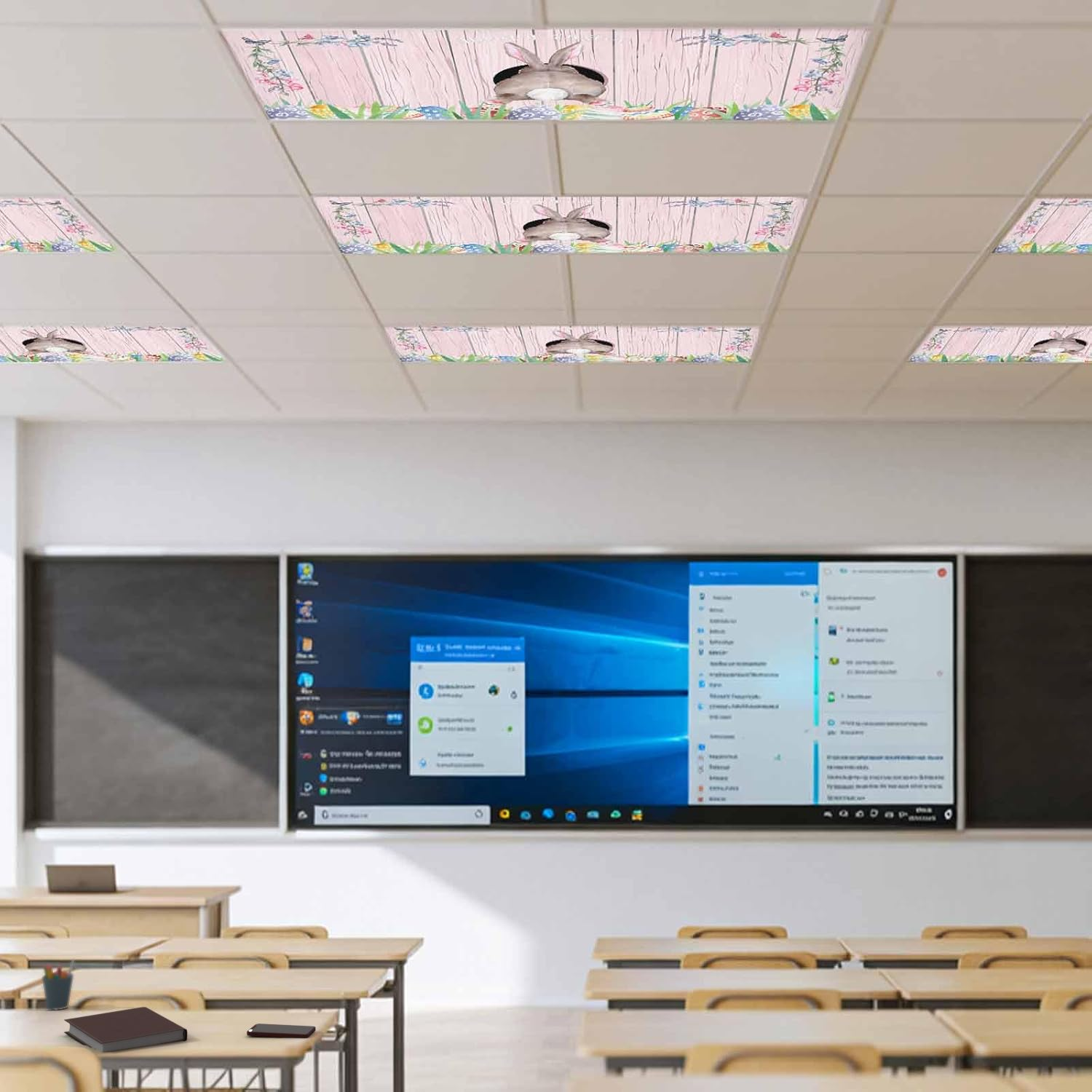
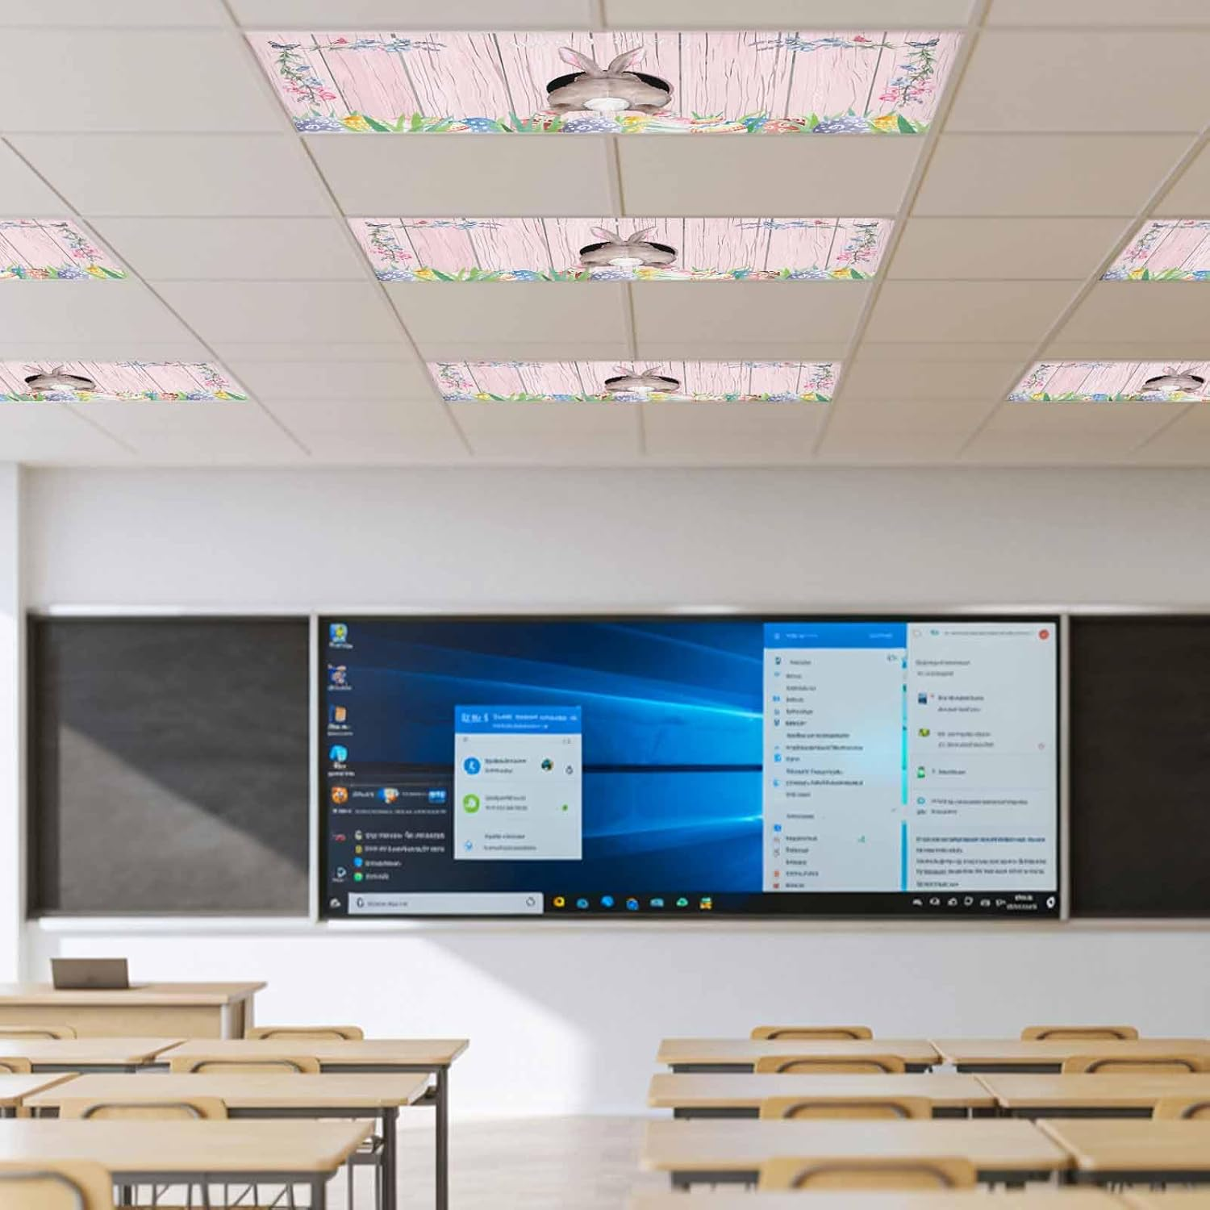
- smartphone [246,1023,317,1039]
- pen holder [41,958,76,1010]
- notebook [63,1006,188,1053]
